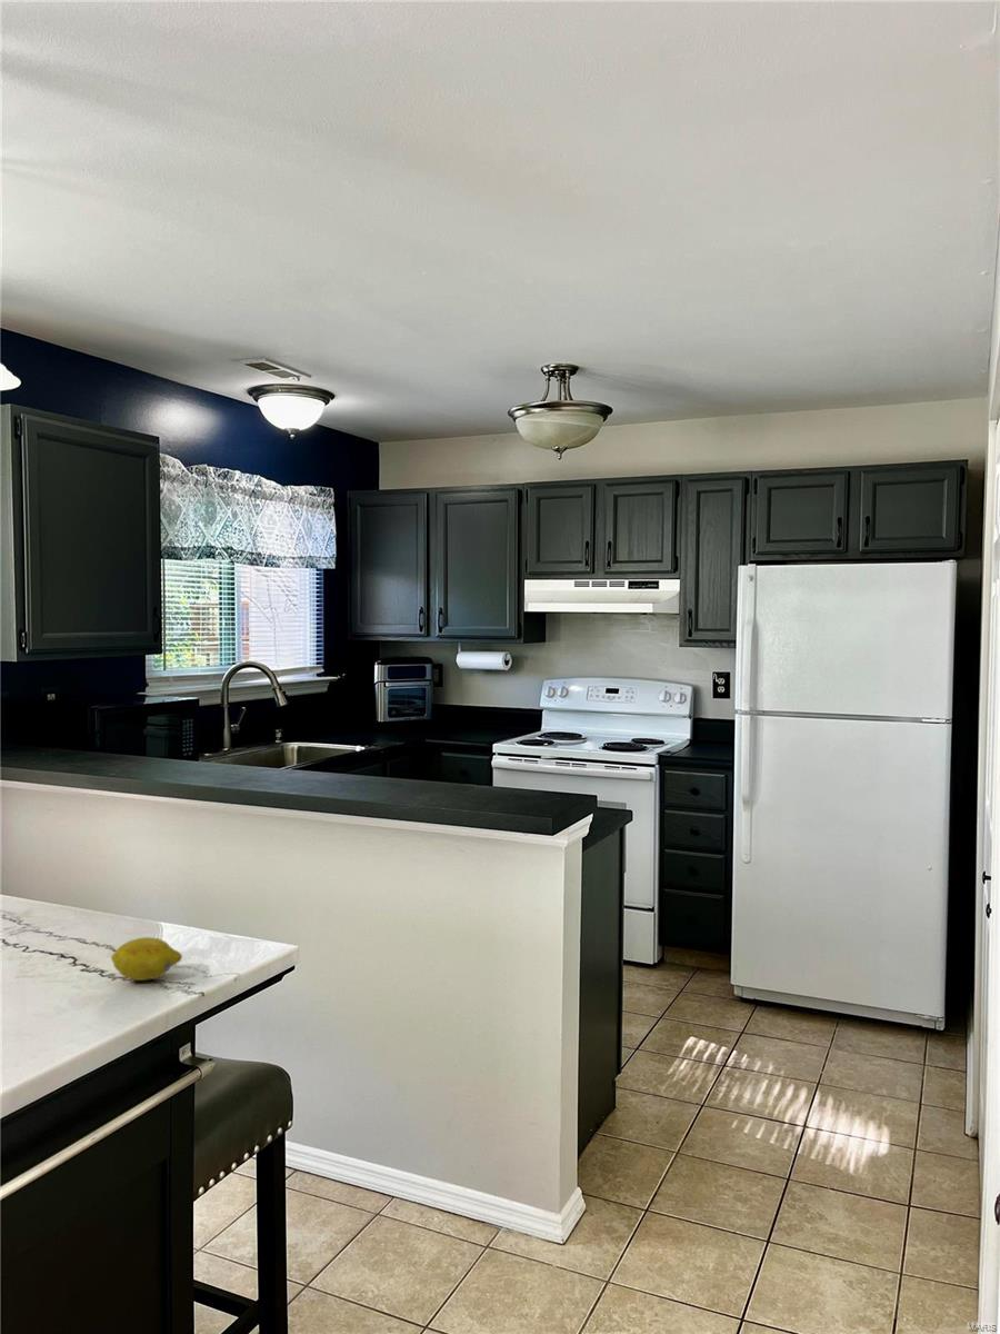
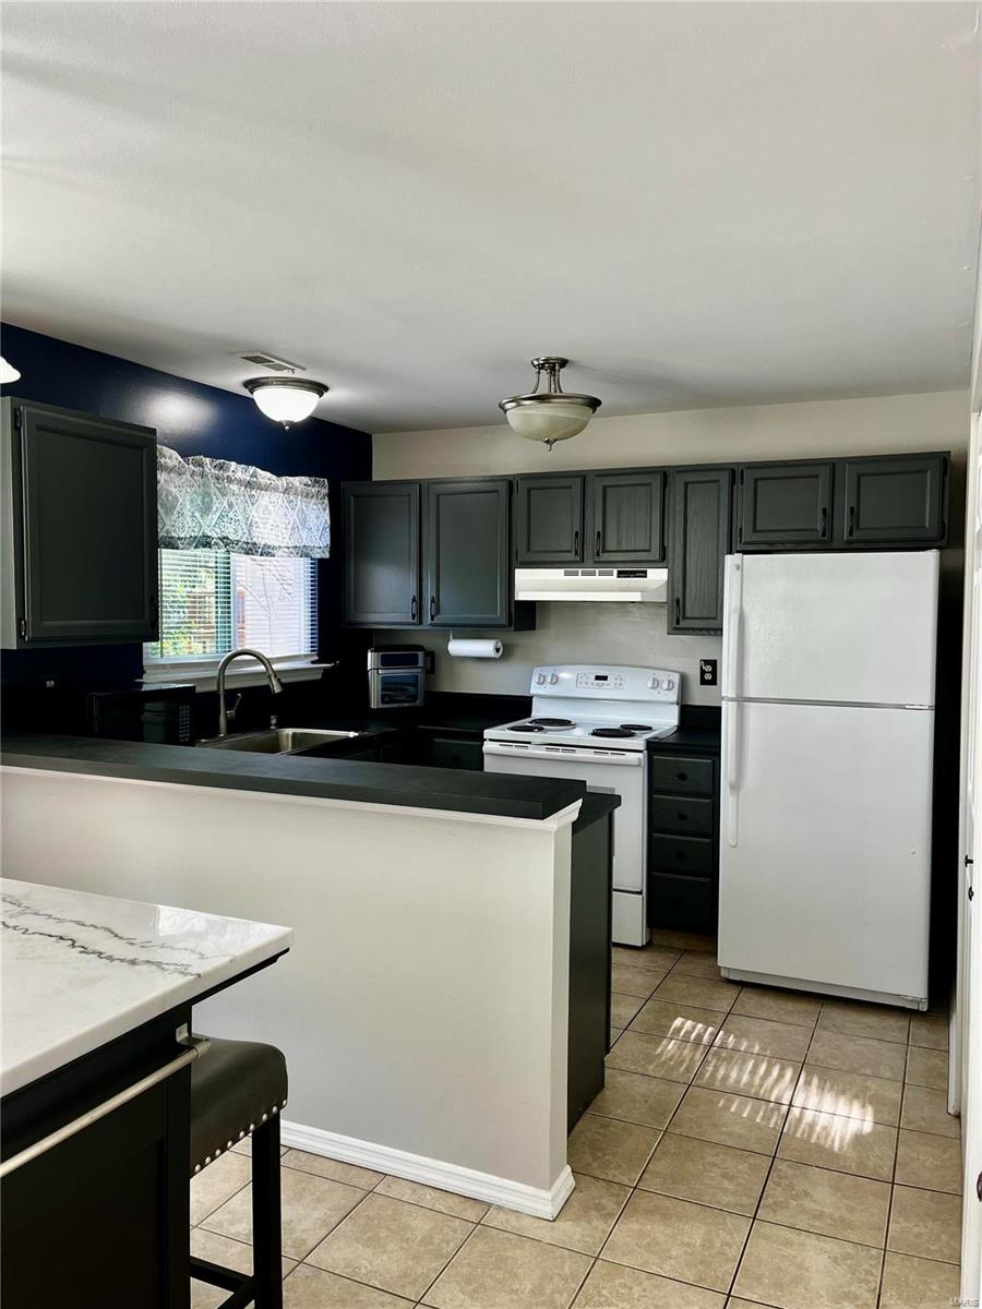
- fruit [110,936,183,982]
